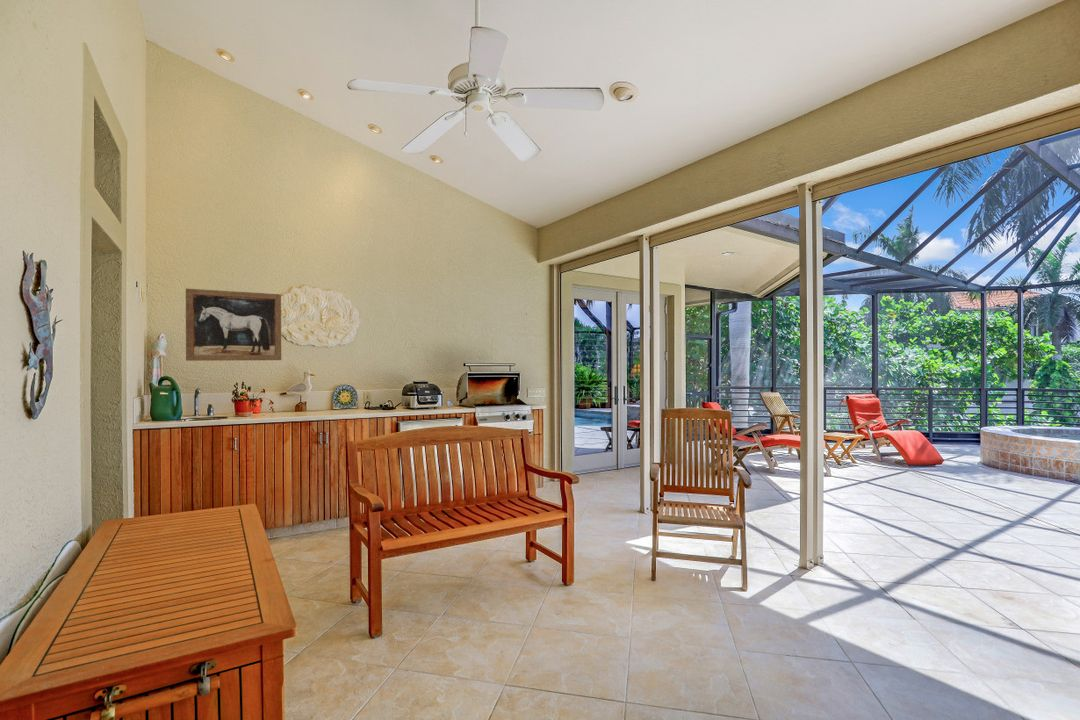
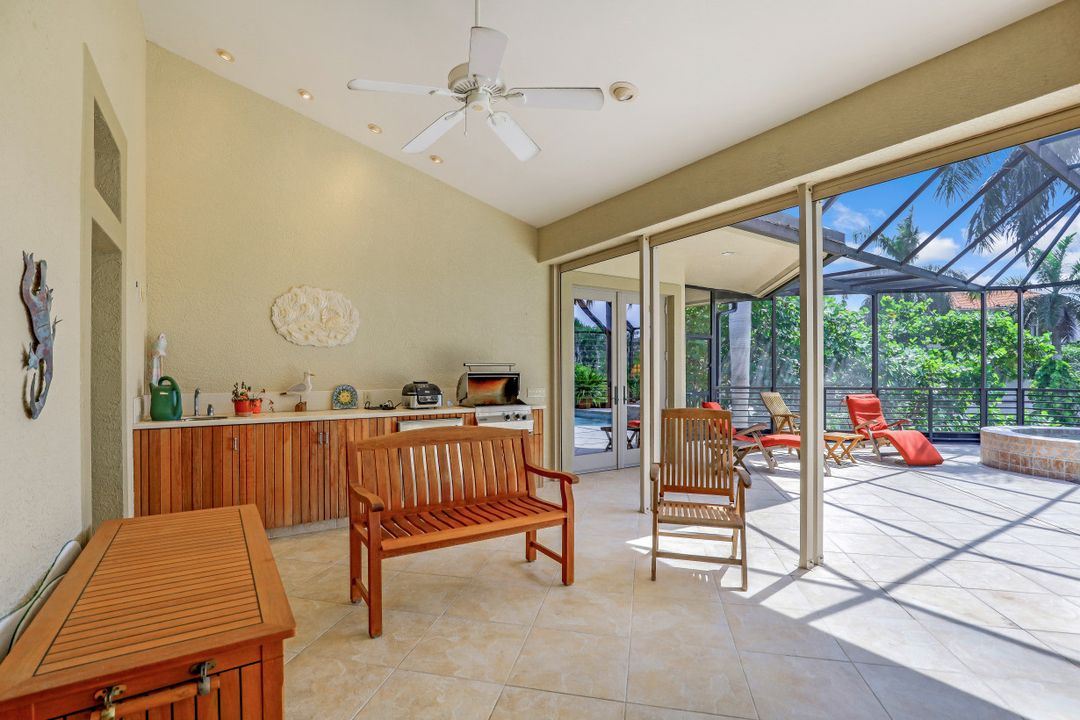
- wall art [185,287,282,362]
